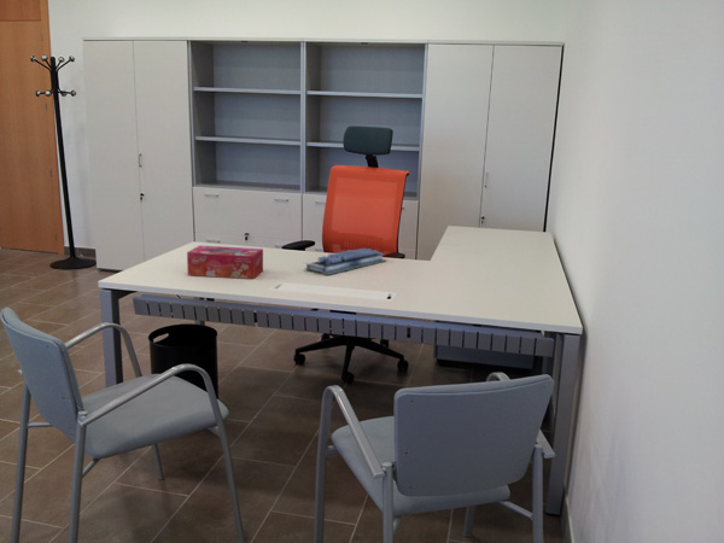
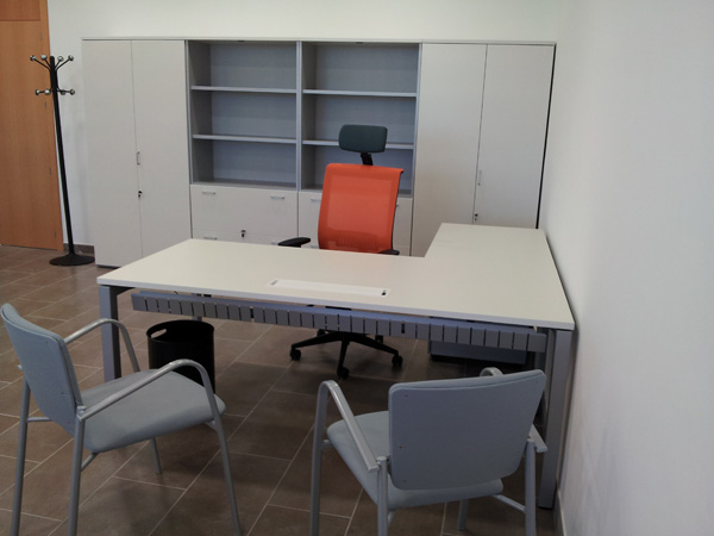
- tissue box [186,244,264,280]
- computer keyboard [303,247,386,276]
